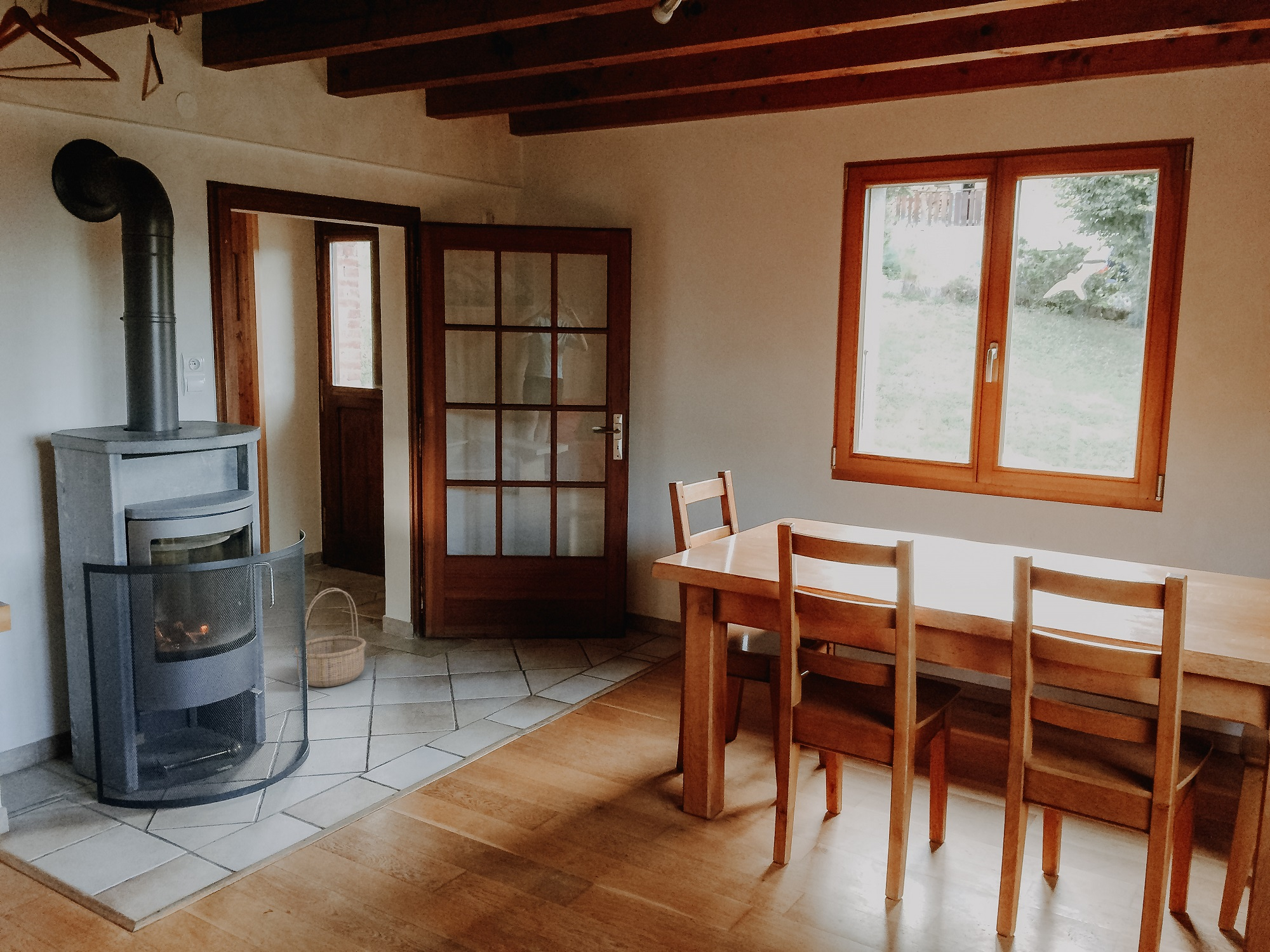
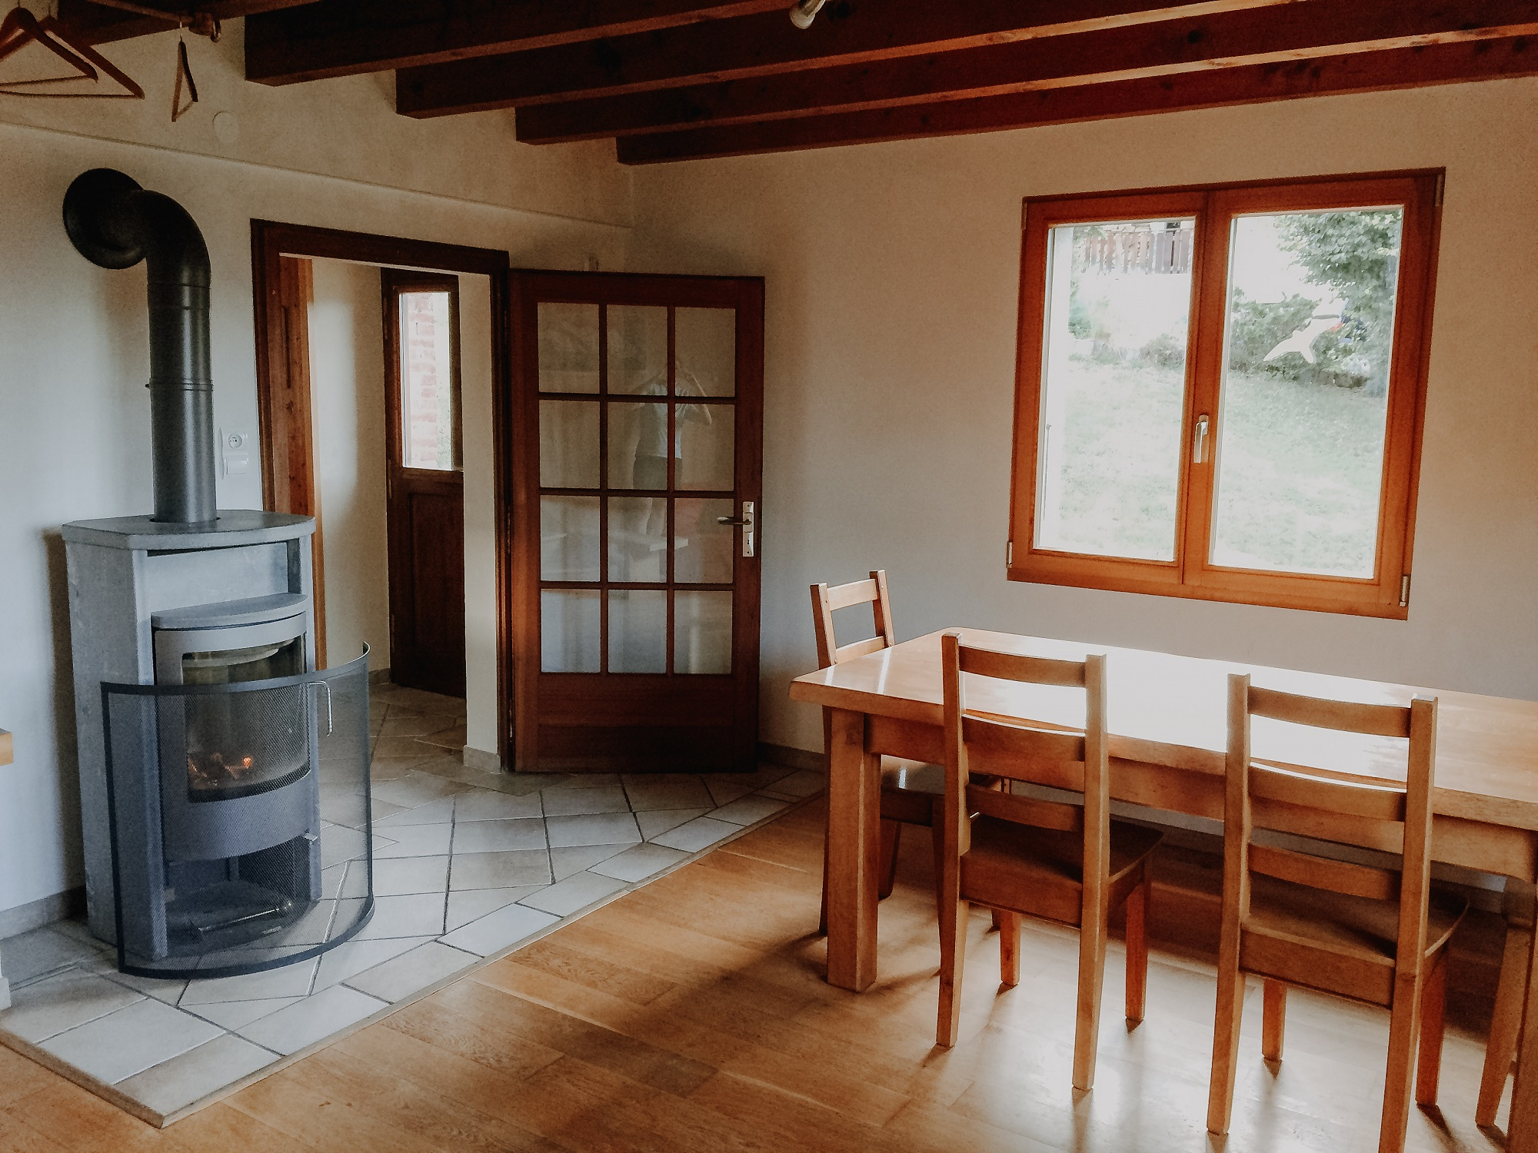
- basket [294,587,367,688]
